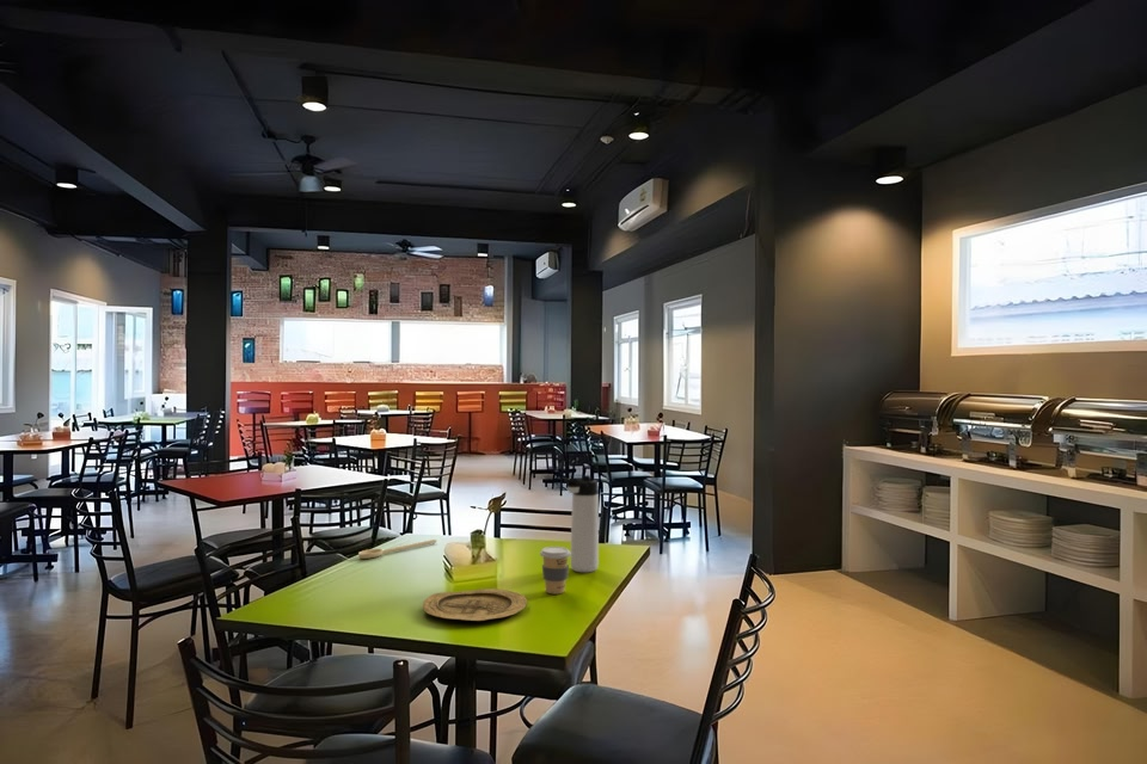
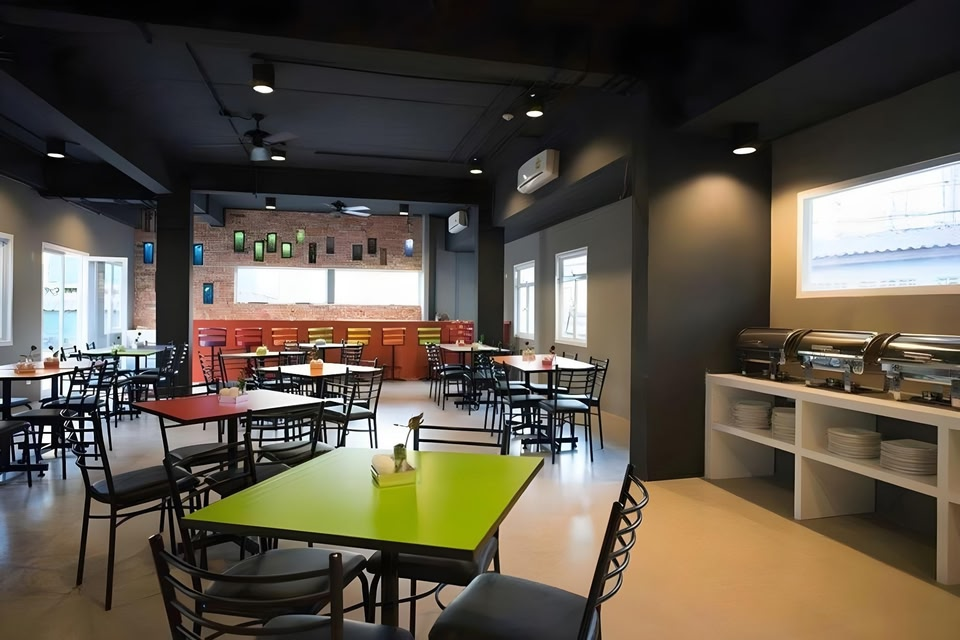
- plate [422,587,528,622]
- coffee cup [539,546,571,594]
- spoon [357,538,437,560]
- thermos bottle [564,474,600,574]
